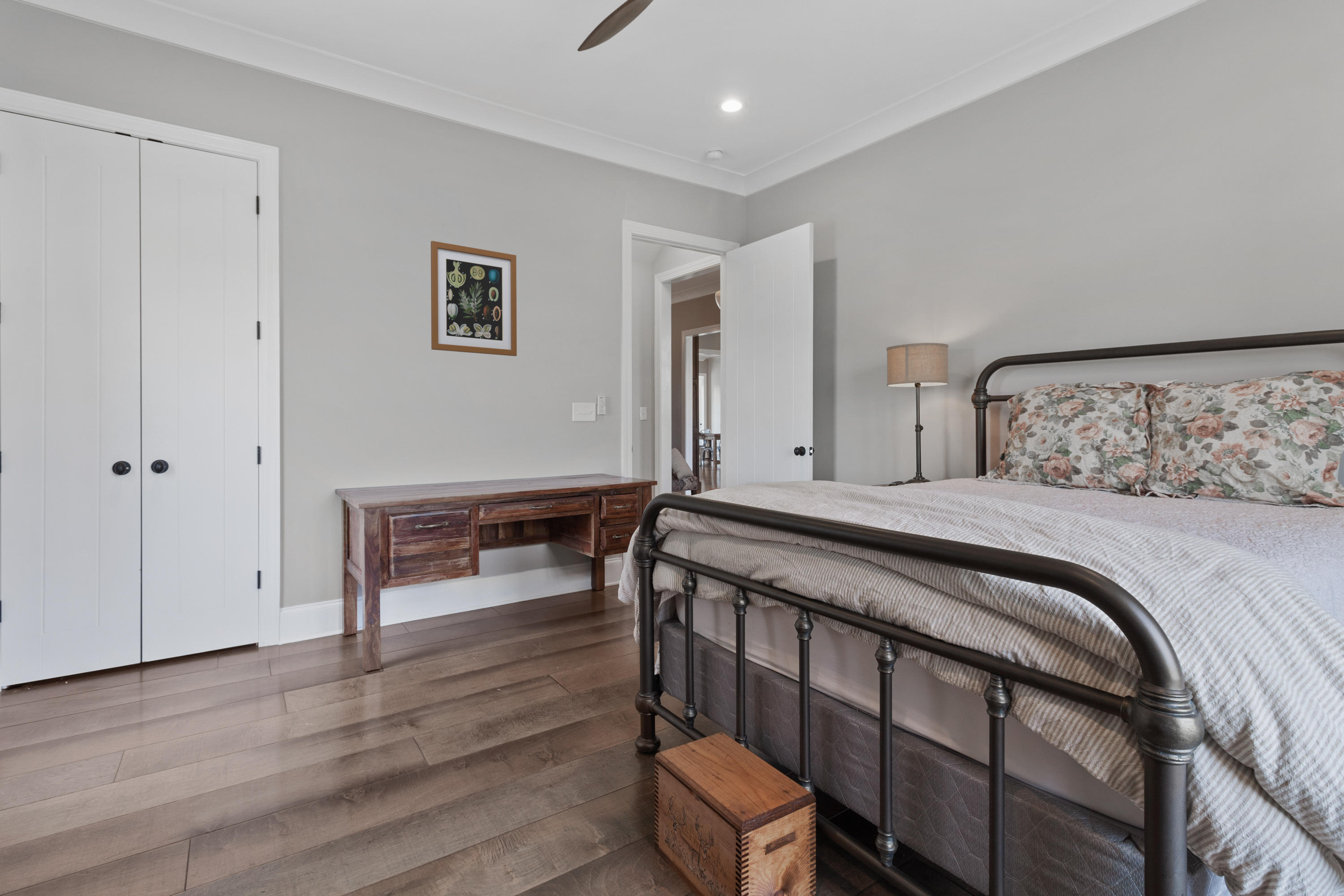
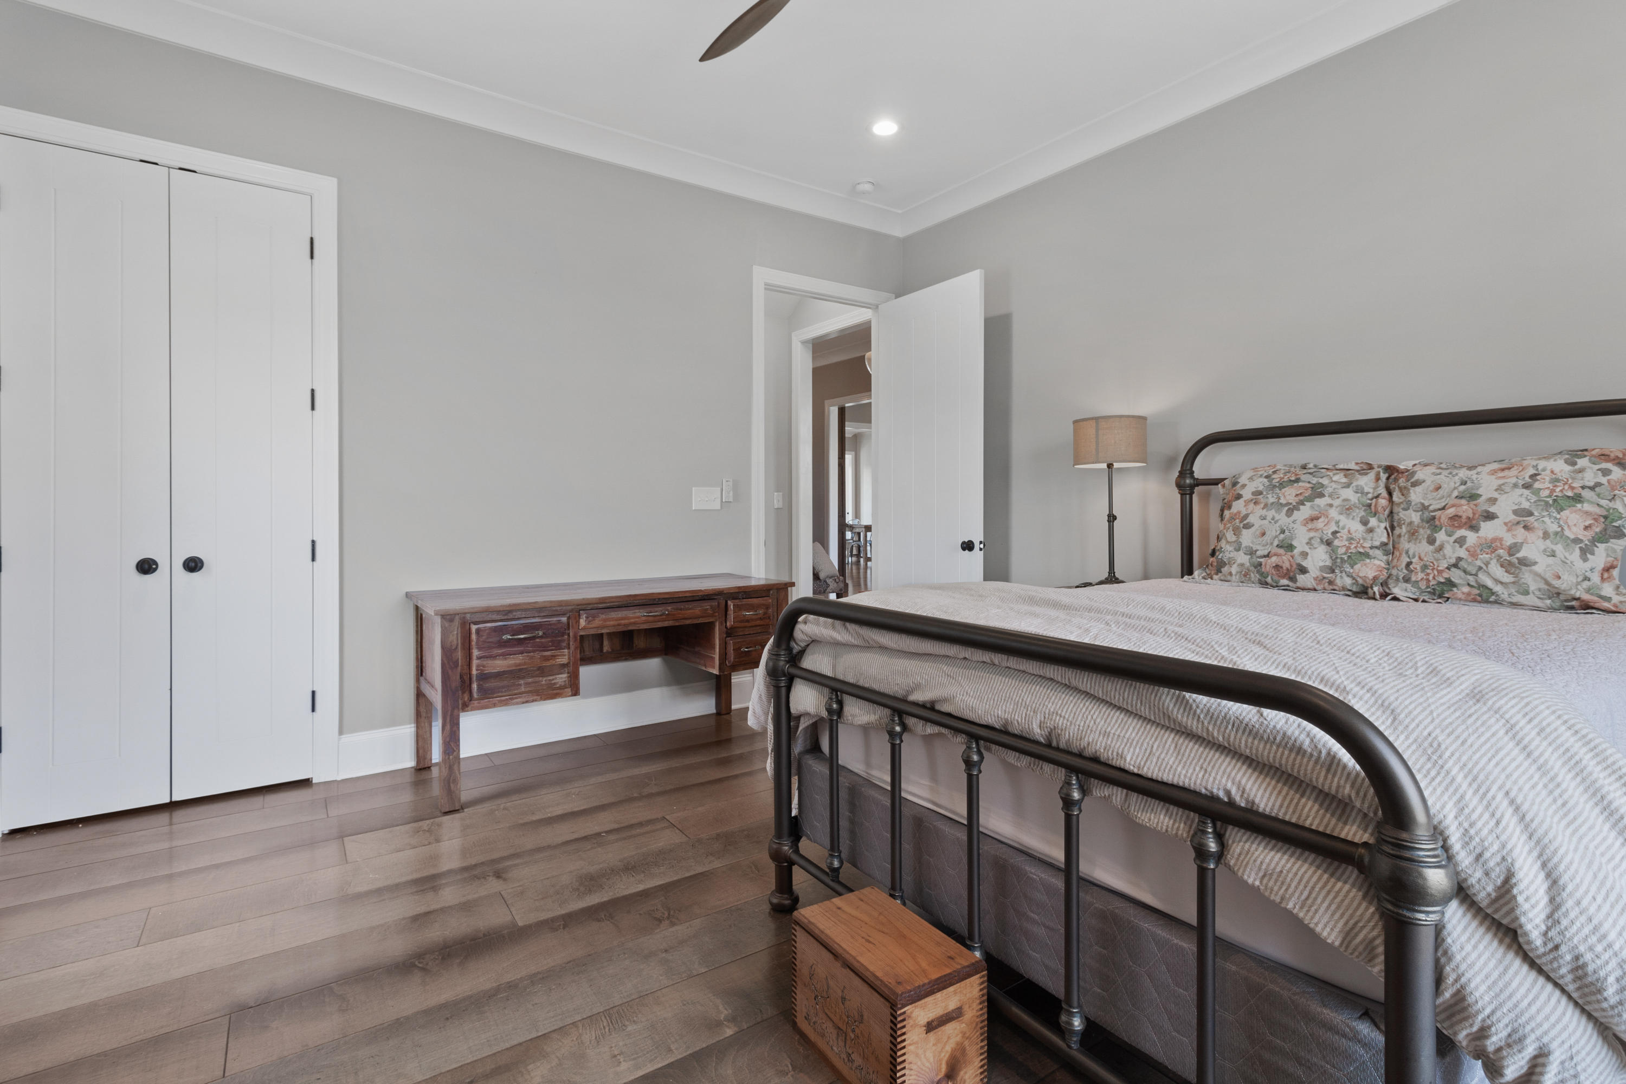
- wall art [431,241,517,357]
